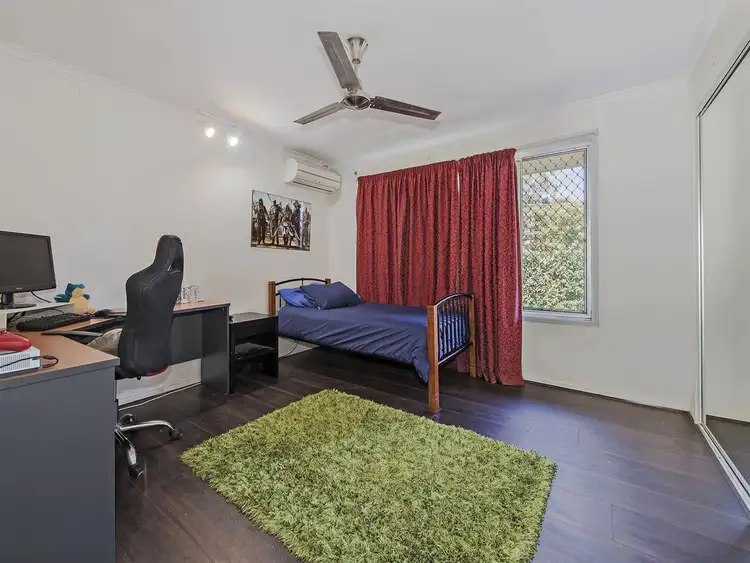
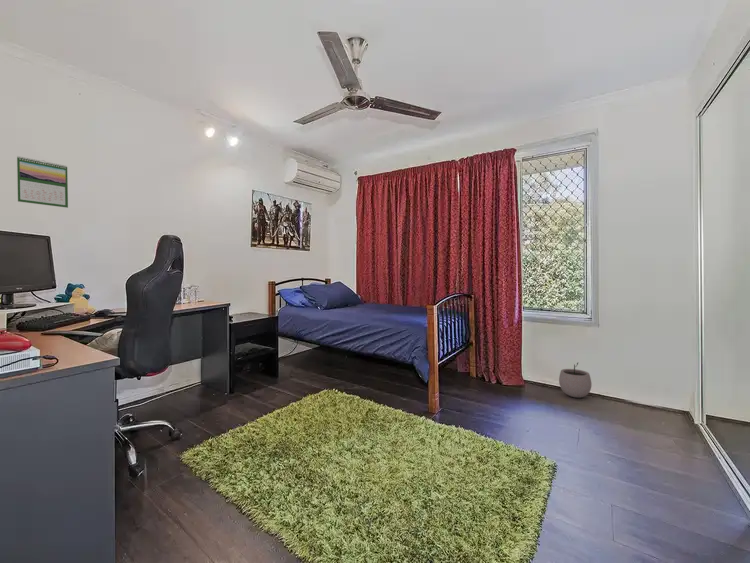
+ plant pot [558,362,593,399]
+ calendar [16,155,69,209]
